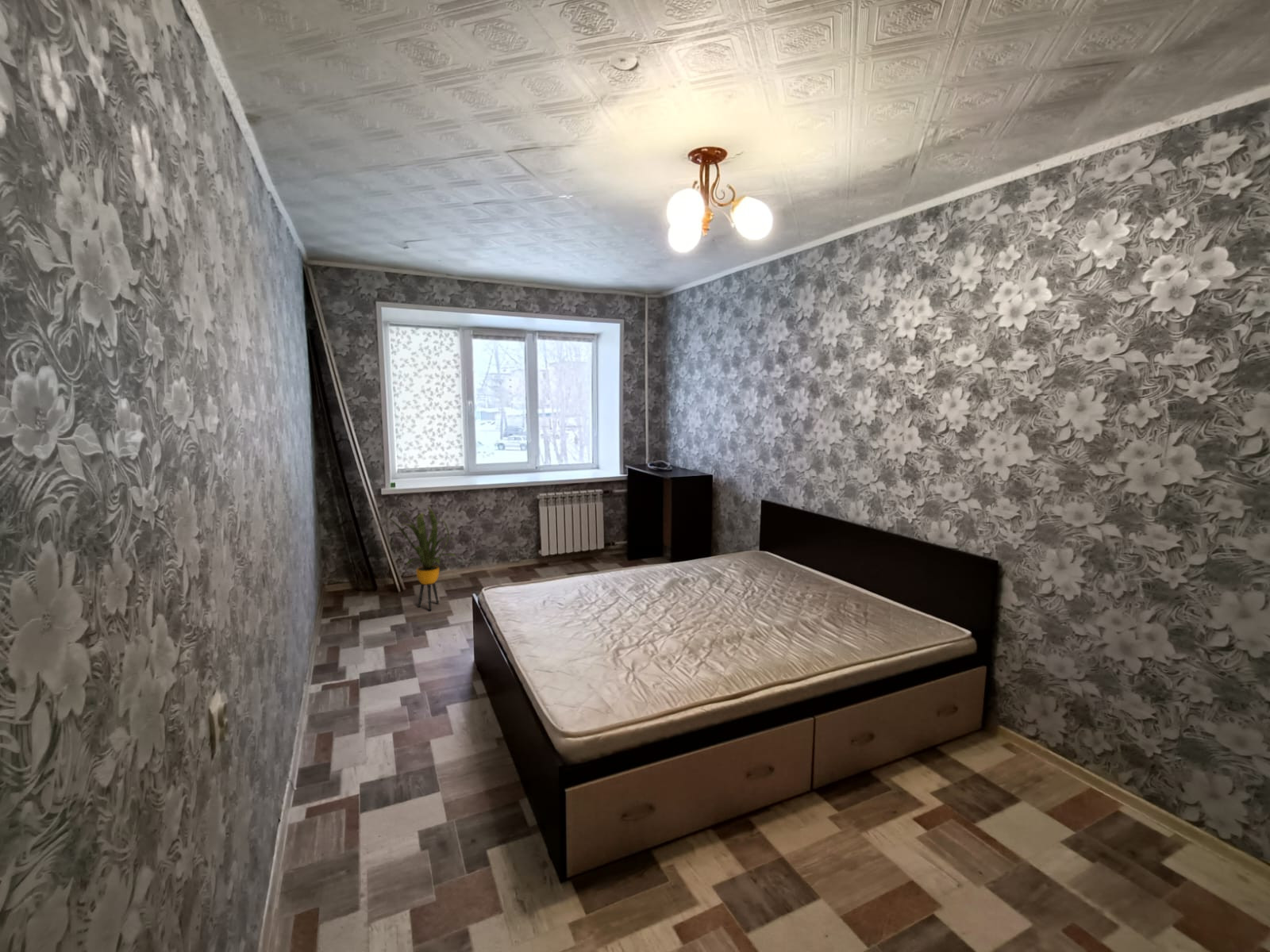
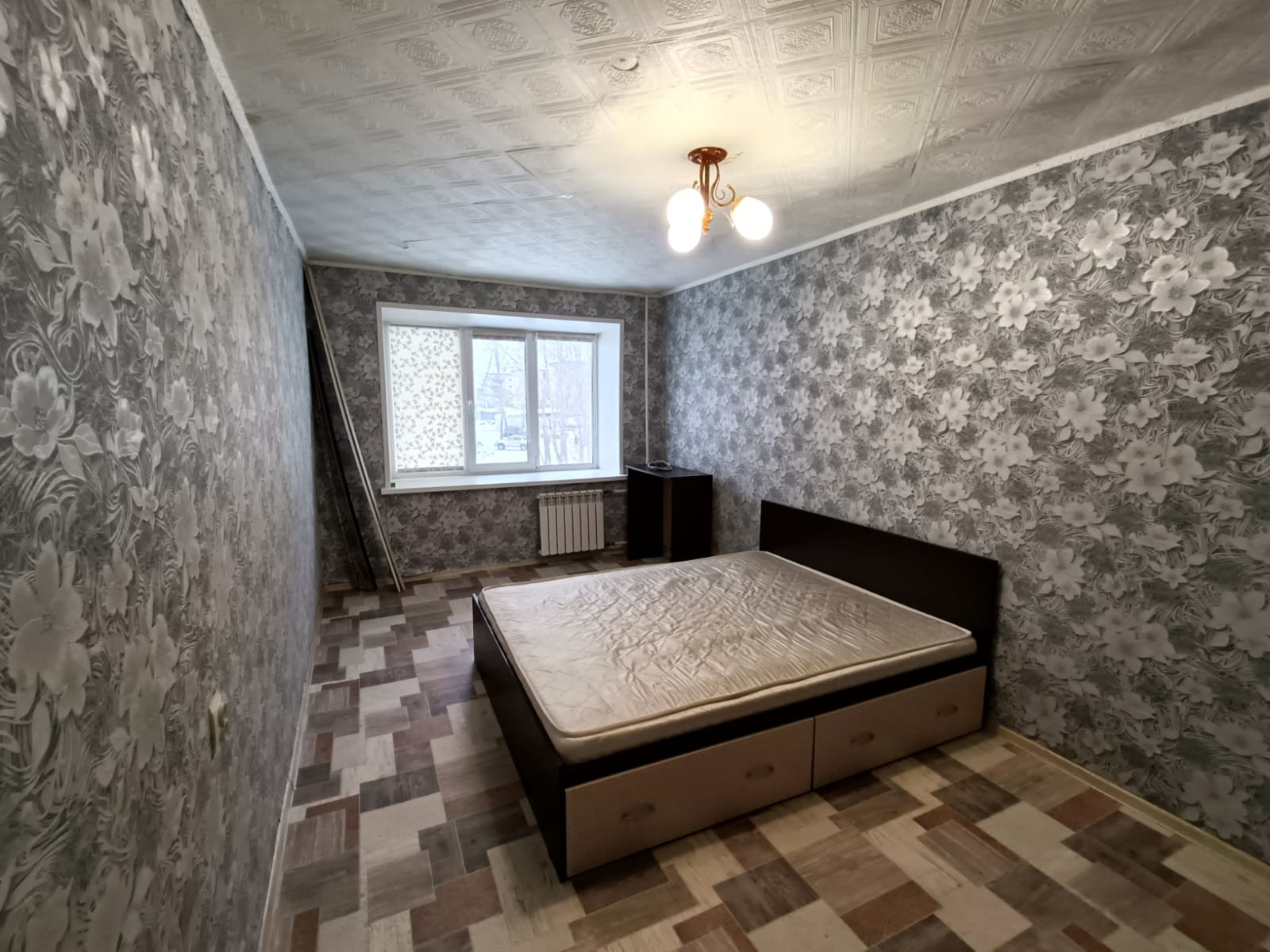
- house plant [382,505,456,612]
